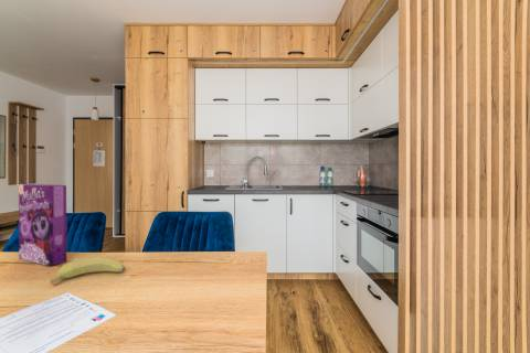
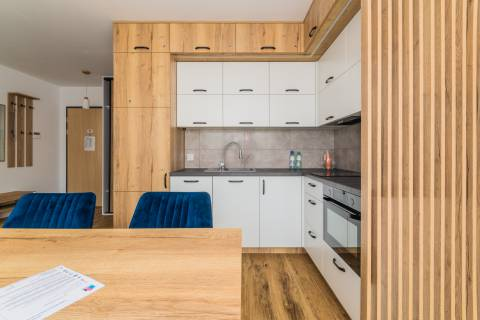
- banana [49,256,126,286]
- cereal box [18,183,67,267]
